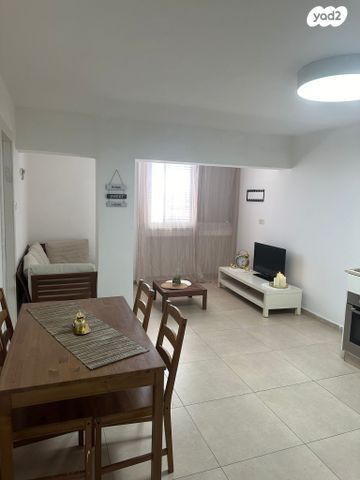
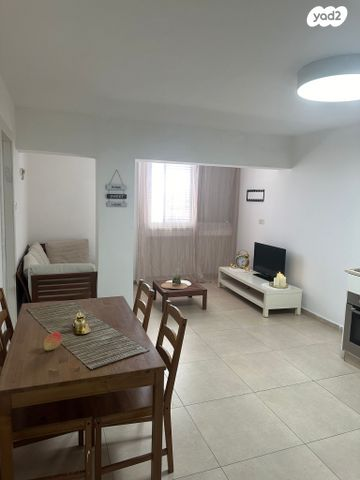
+ fruit [43,331,63,351]
